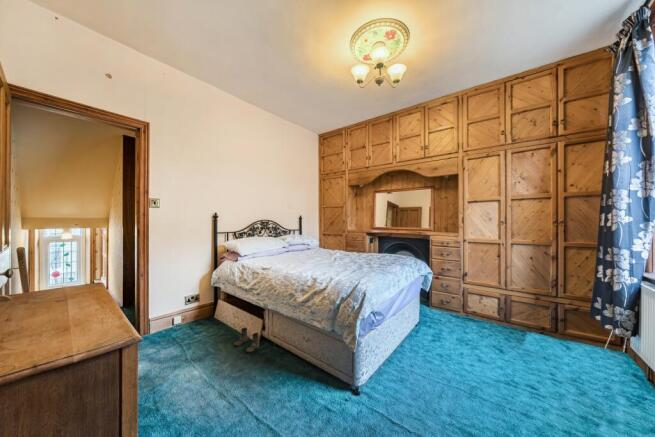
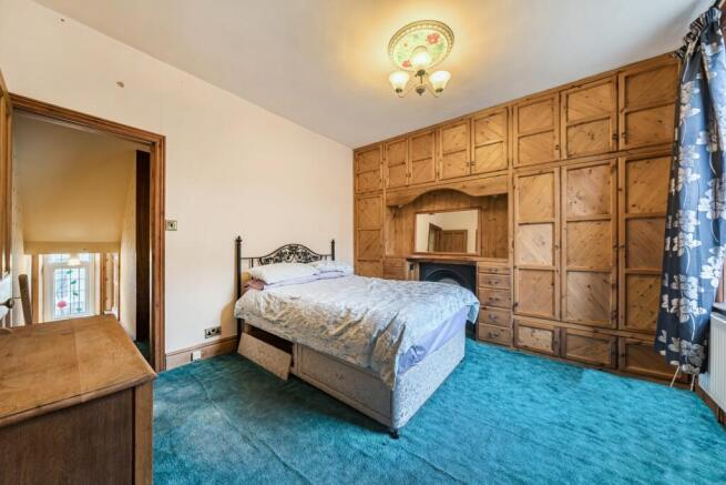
- boots [233,327,260,354]
